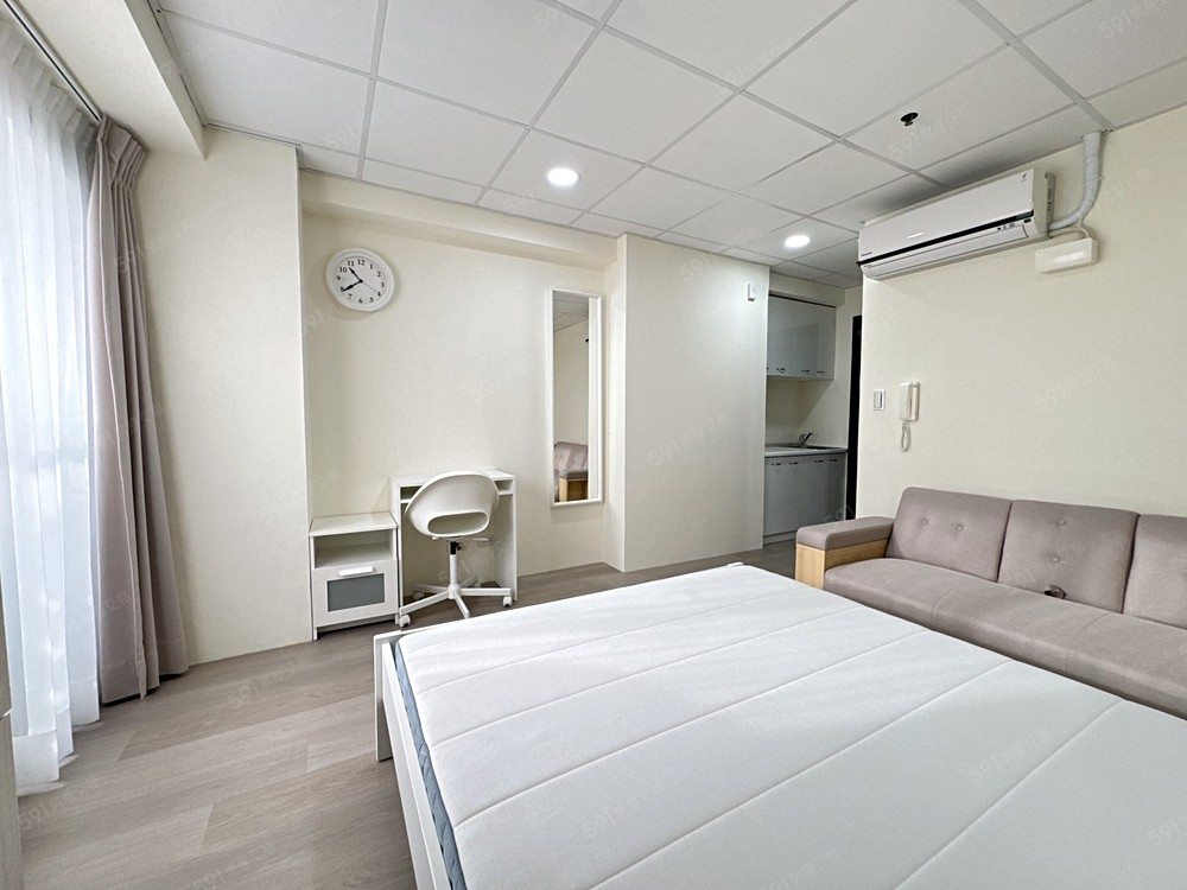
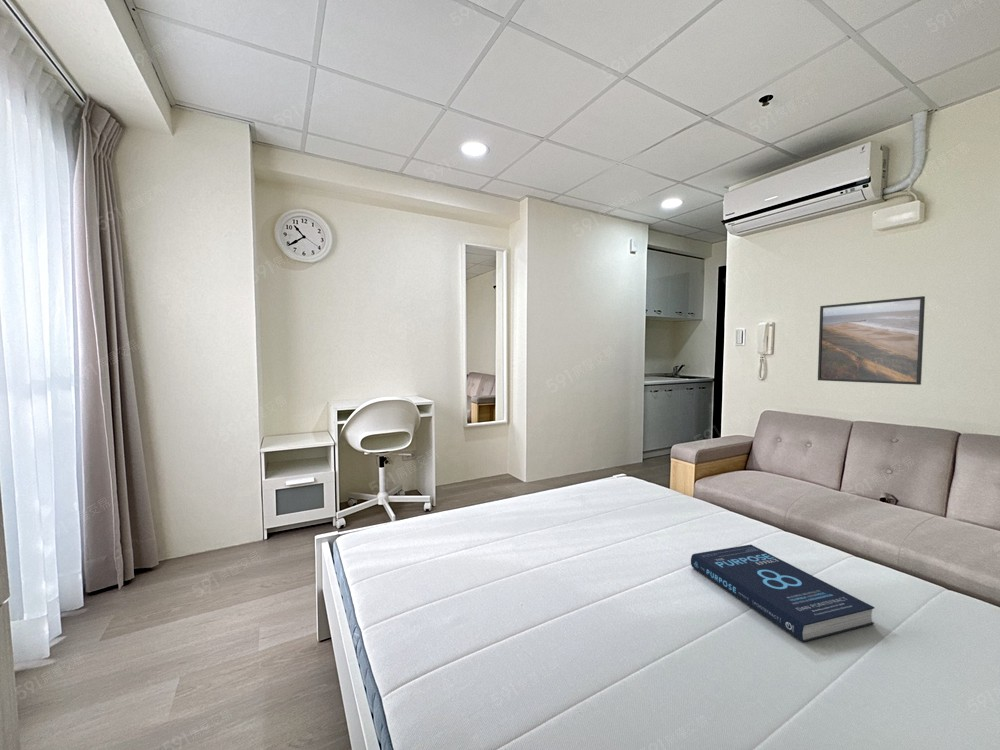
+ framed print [817,295,926,386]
+ book [690,544,876,643]
